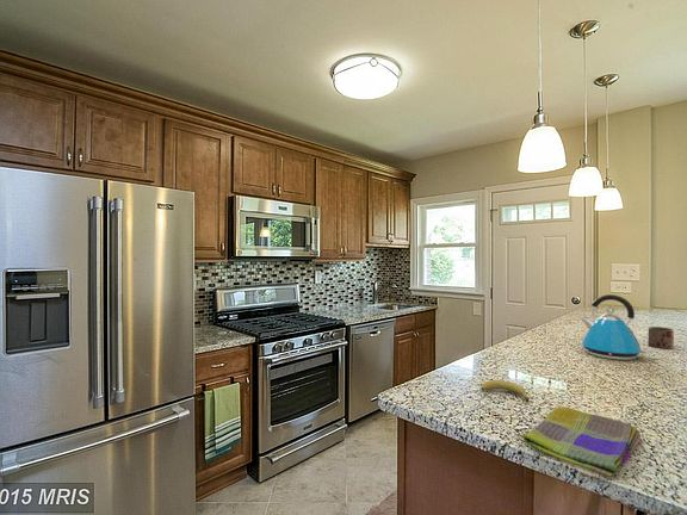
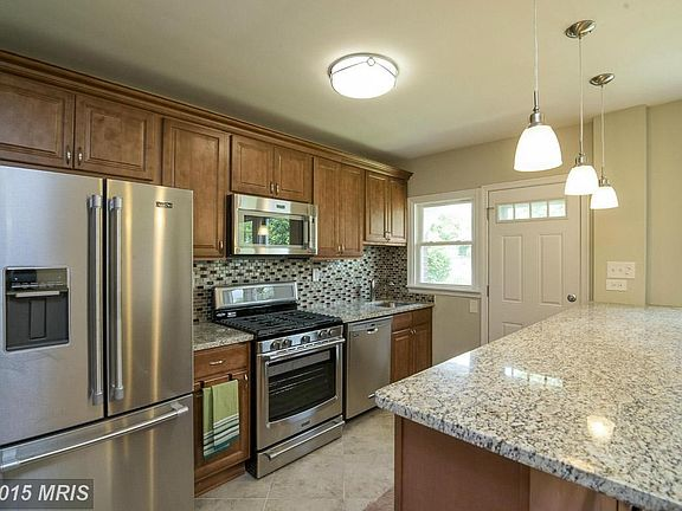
- fruit [479,379,530,403]
- dish towel [521,405,643,479]
- mug [646,325,675,349]
- kettle [580,293,648,361]
